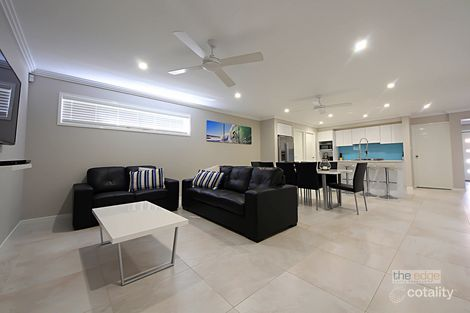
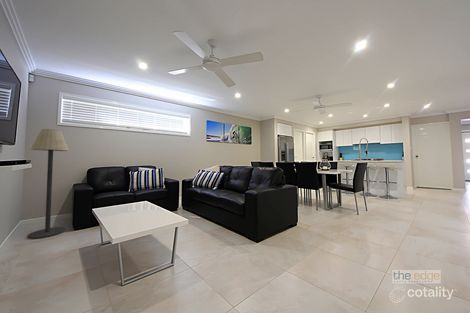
+ floor lamp [26,128,70,240]
